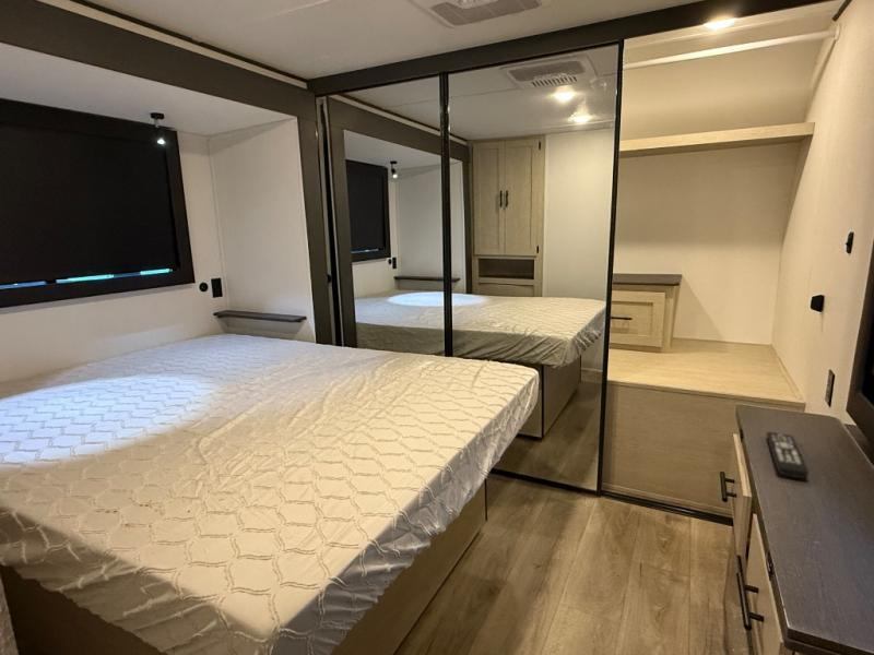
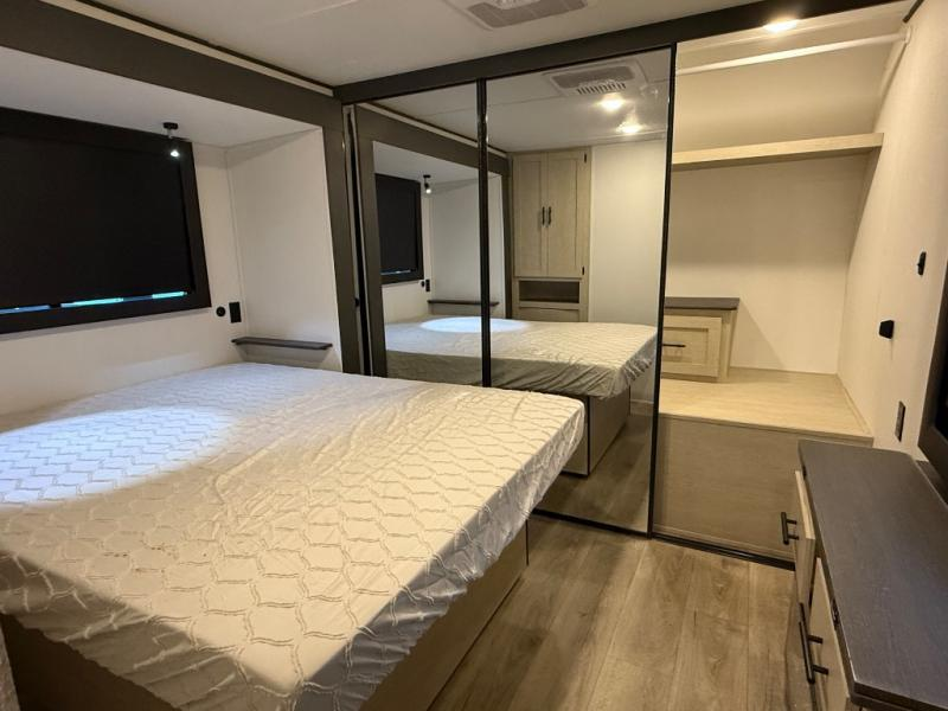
- remote control [766,431,810,479]
